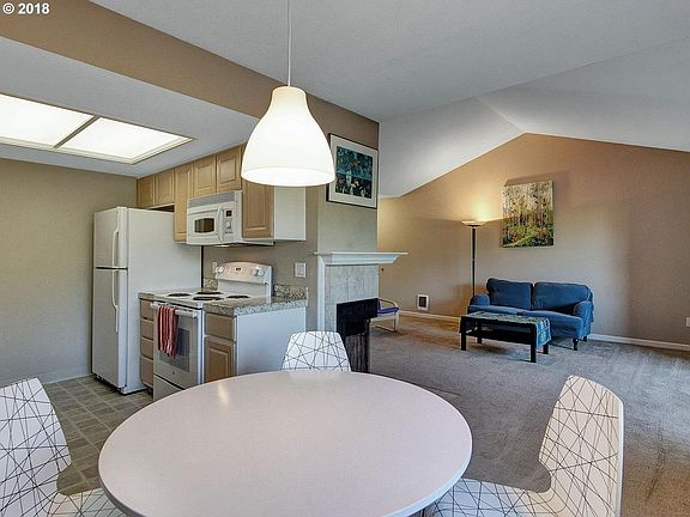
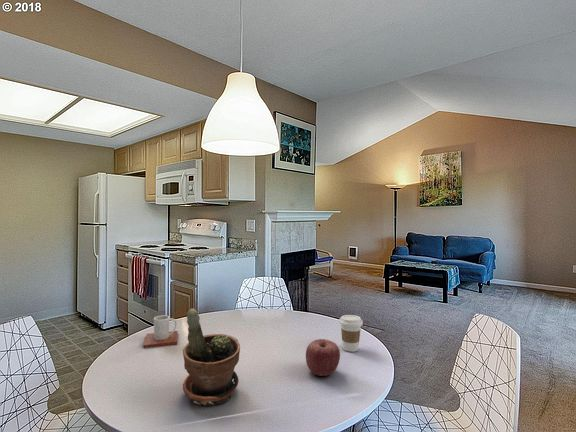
+ coffee cup [338,314,364,353]
+ apple [305,338,341,377]
+ mug [142,314,179,349]
+ potted plant [182,308,241,407]
